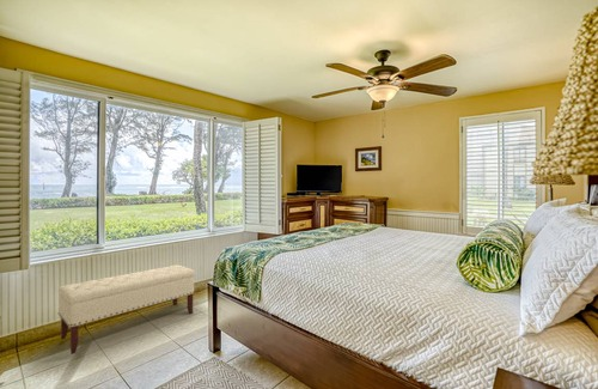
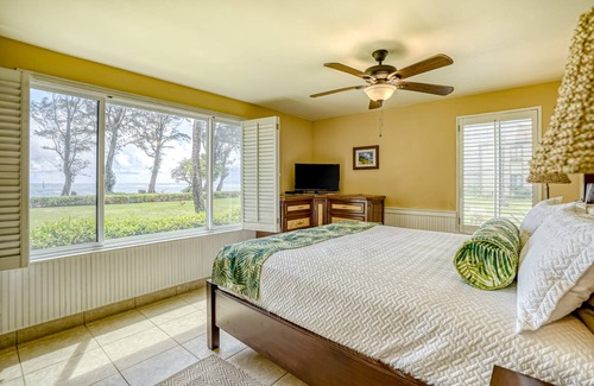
- bench [56,263,196,355]
